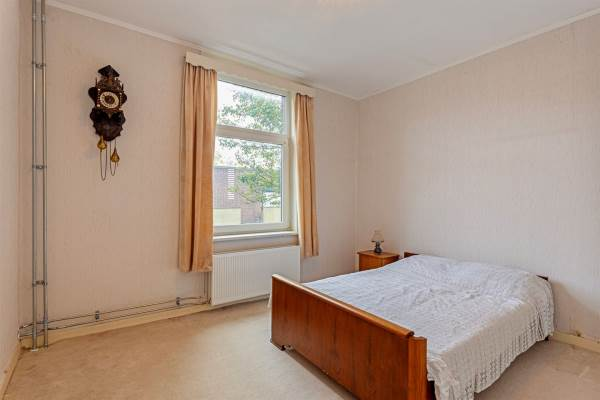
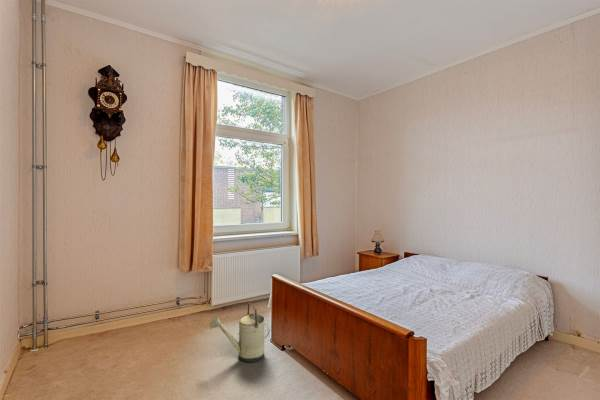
+ watering can [208,302,270,363]
